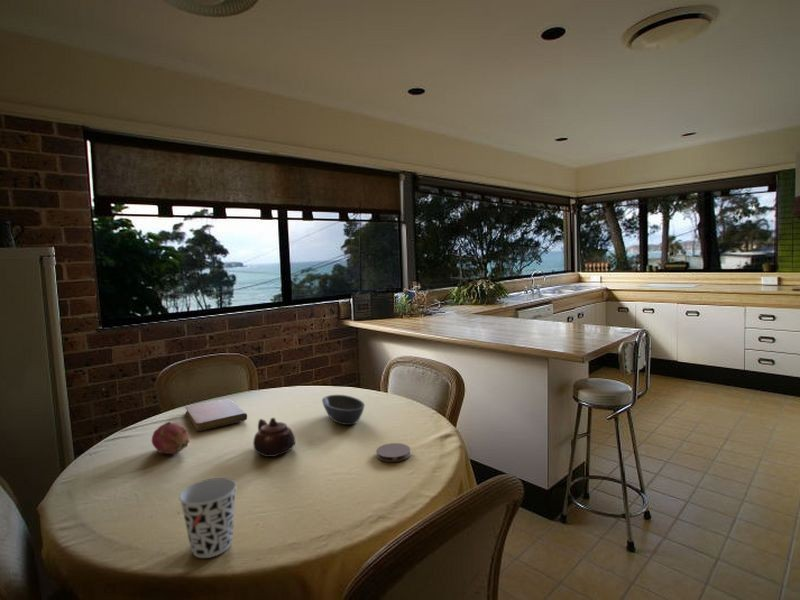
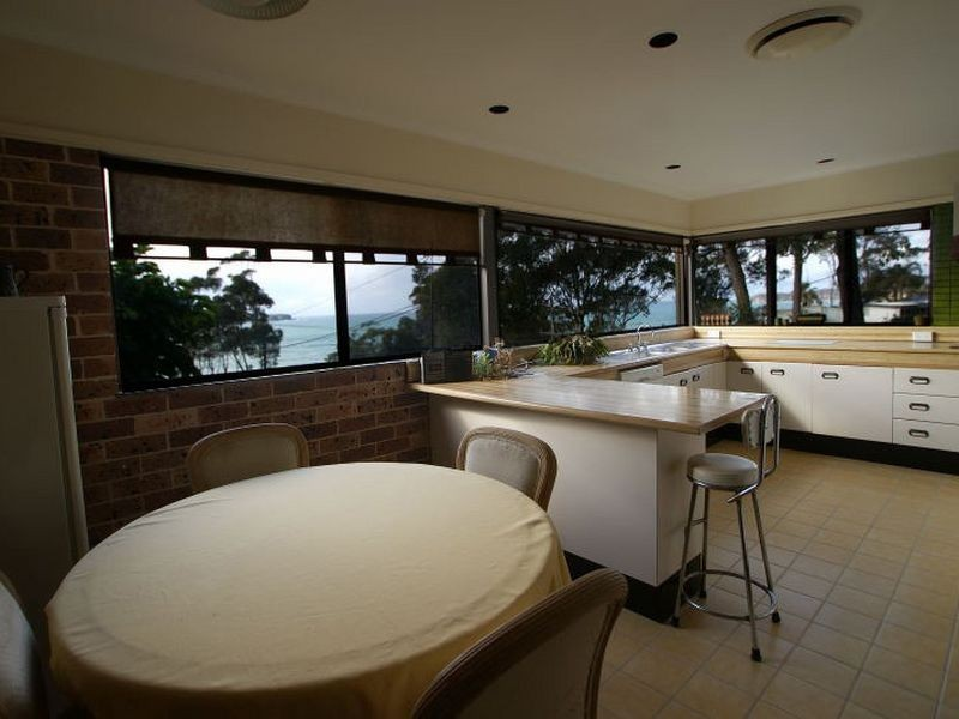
- fruit [151,421,190,455]
- teapot [252,417,296,458]
- bowl [321,394,366,426]
- cup [178,477,237,559]
- notebook [184,398,248,432]
- coaster [375,442,411,463]
